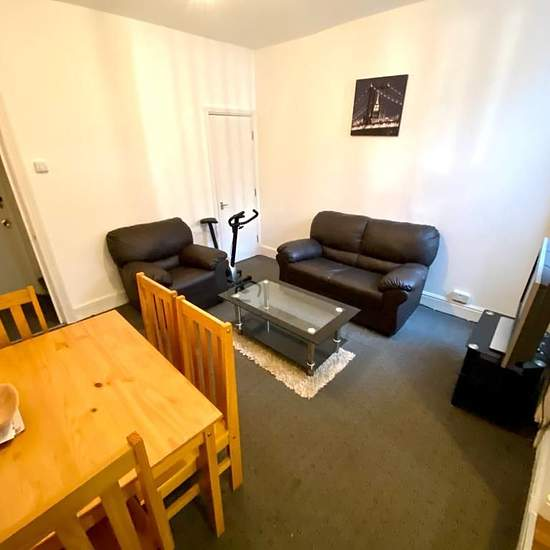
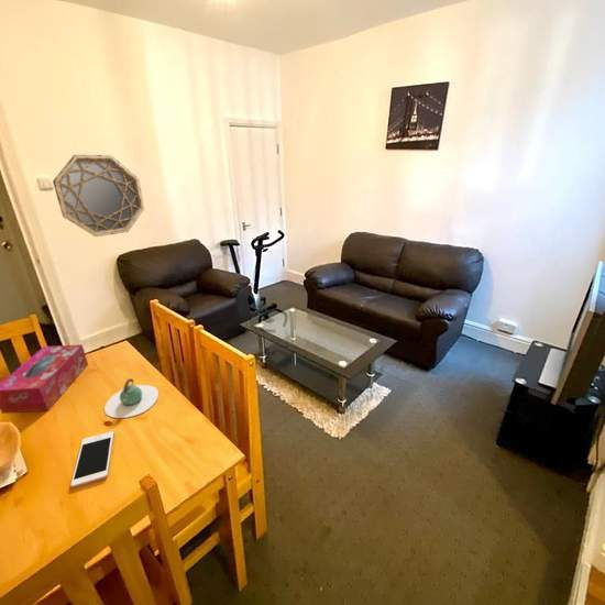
+ tissue box [0,343,89,415]
+ home mirror [52,154,145,238]
+ teapot [103,377,160,419]
+ cell phone [69,430,116,488]
